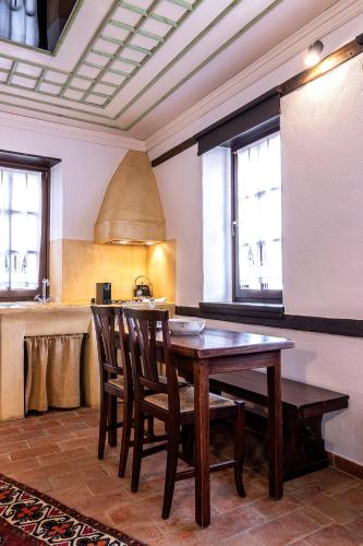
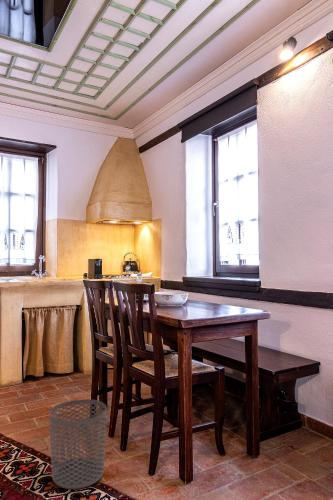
+ waste bin [48,398,108,490]
